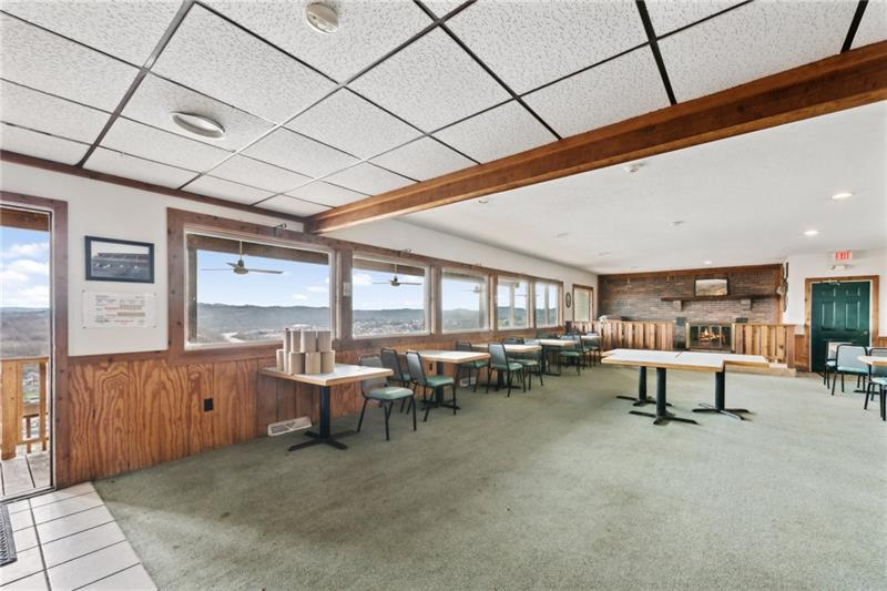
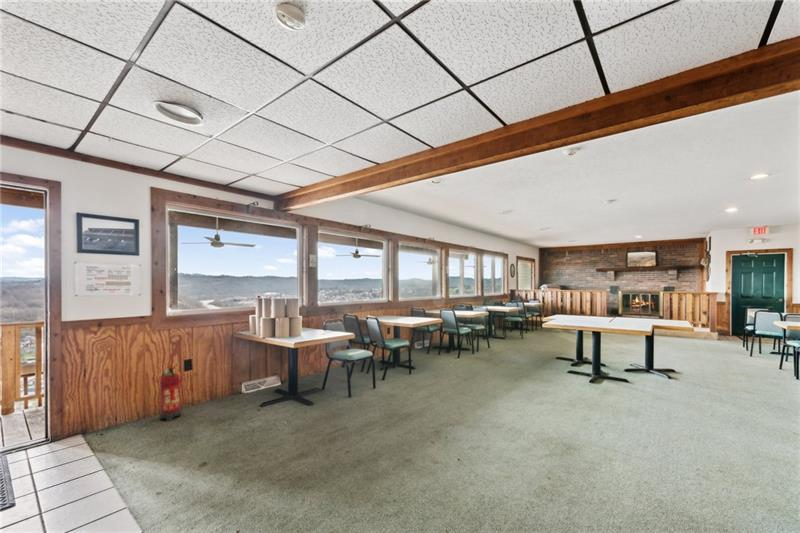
+ fire extinguisher [159,366,182,422]
